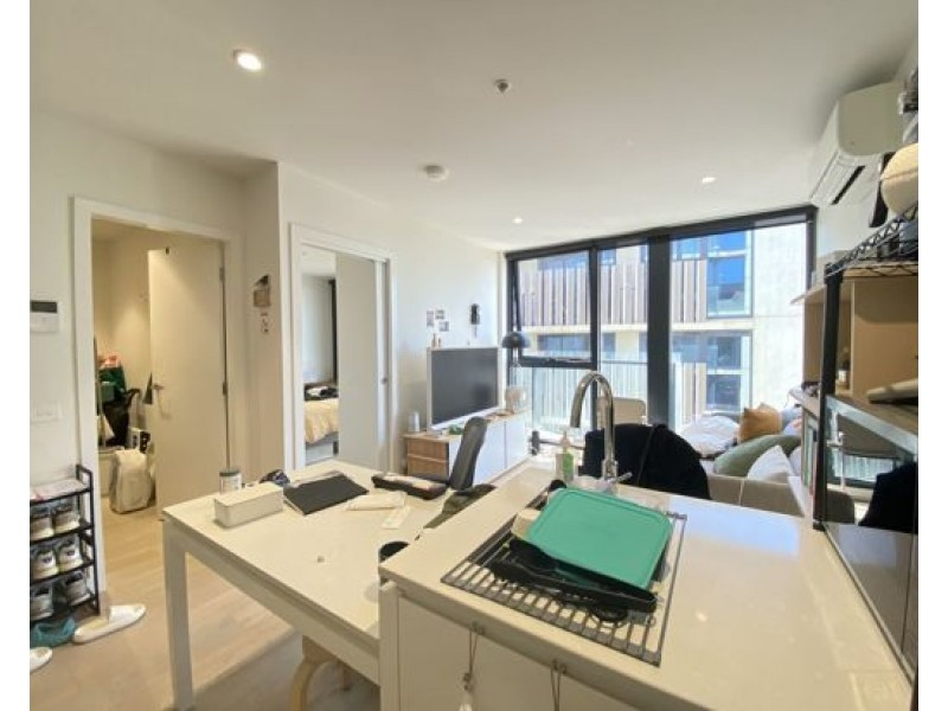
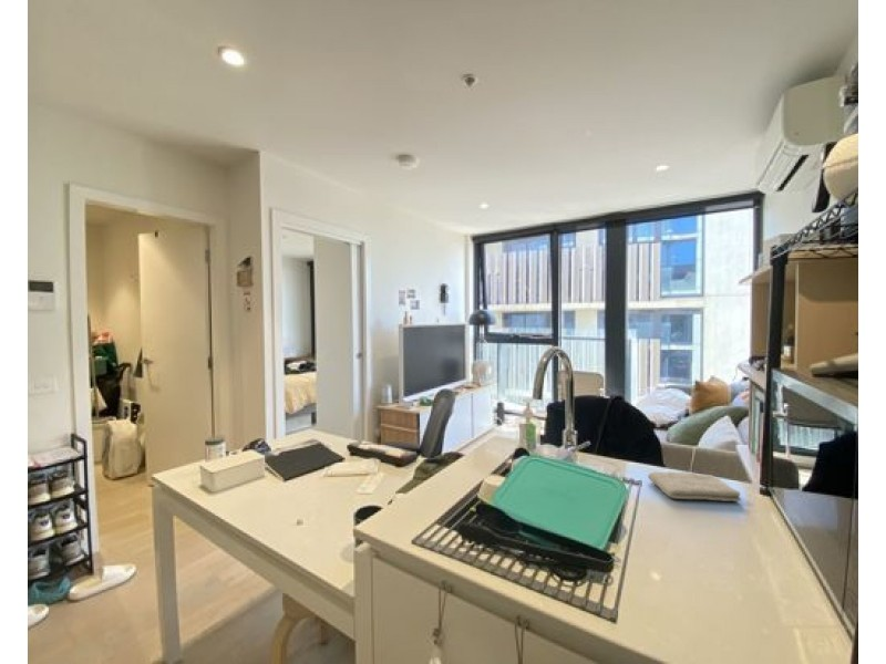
+ washcloth [647,470,742,502]
